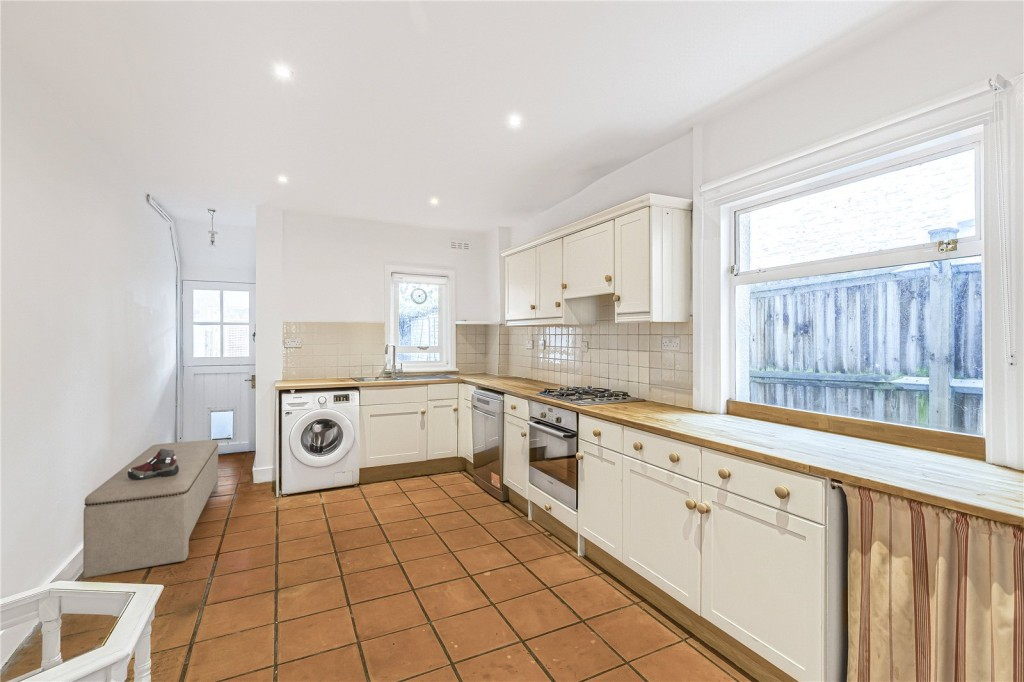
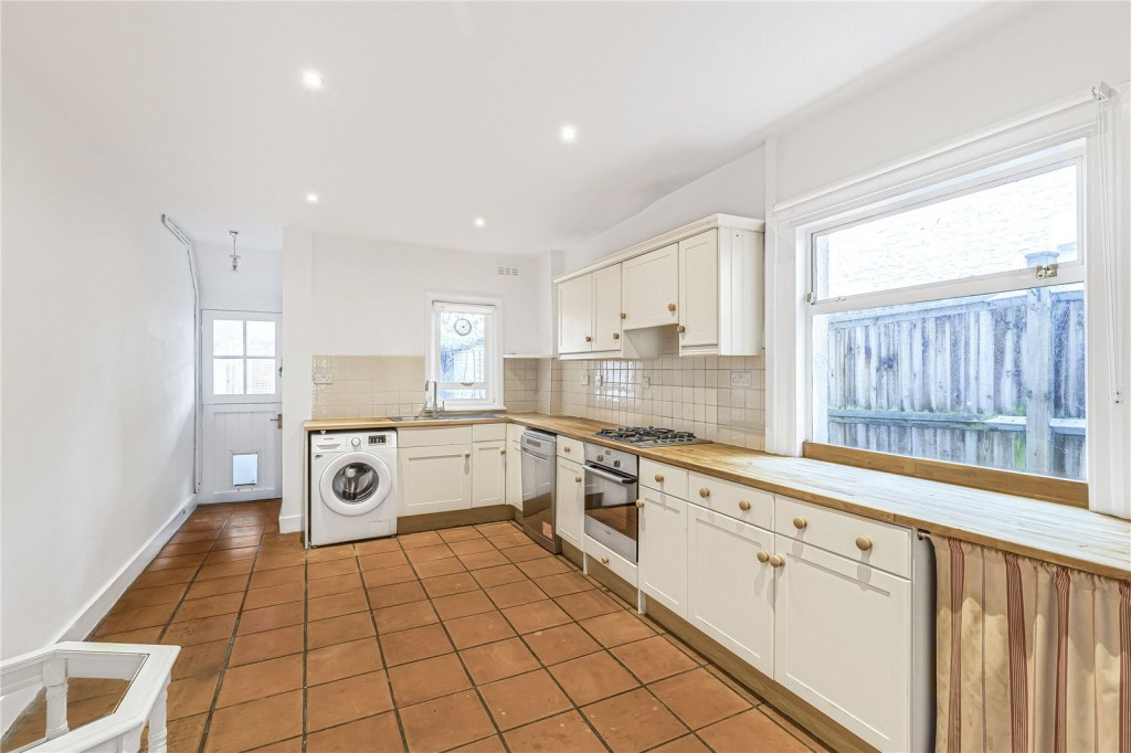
- hiking boot [127,449,179,480]
- bench [82,439,219,579]
